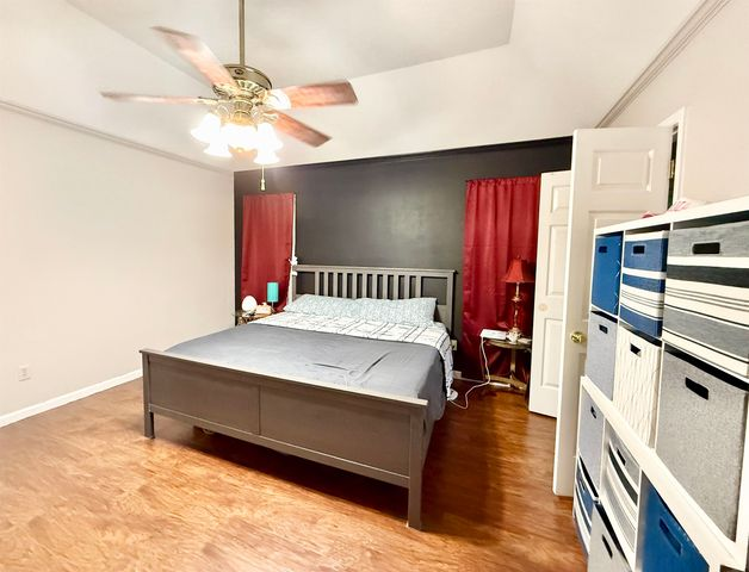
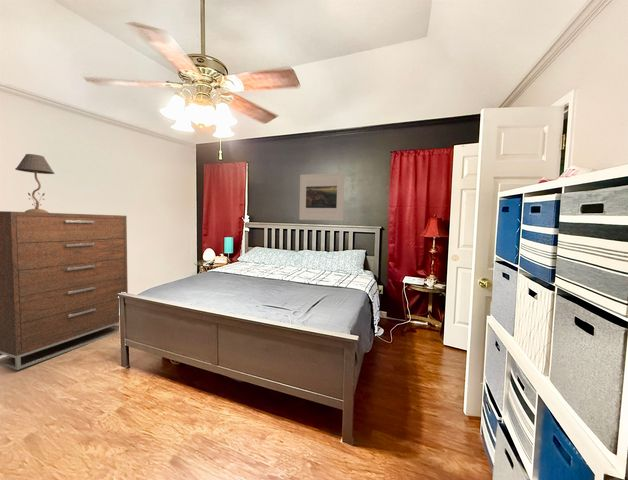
+ table lamp [14,153,56,213]
+ dresser [0,210,129,371]
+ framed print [298,172,346,222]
